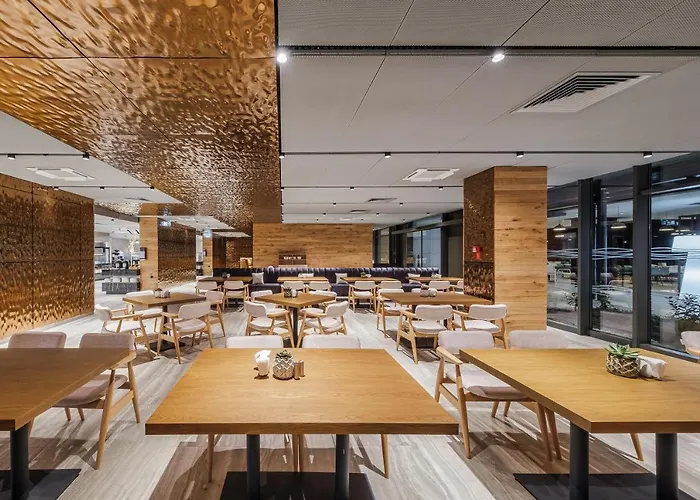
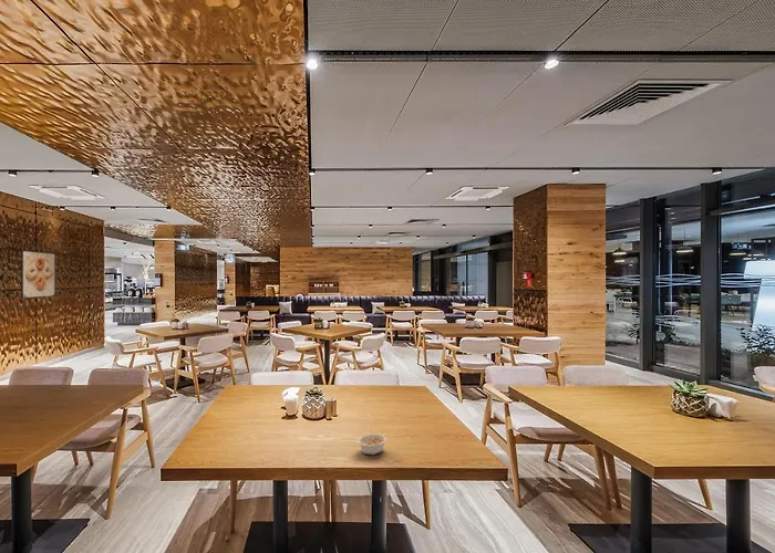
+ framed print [20,249,56,300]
+ legume [350,432,389,456]
